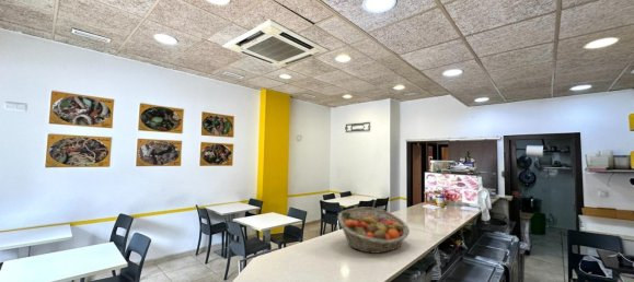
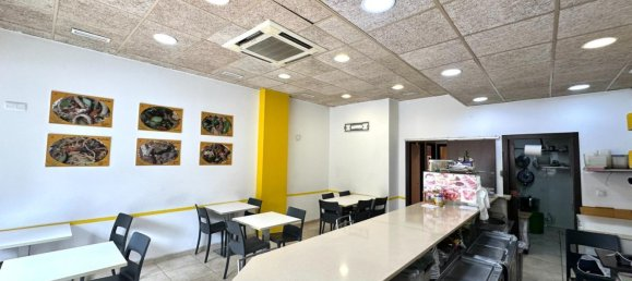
- fruit basket [336,207,411,255]
